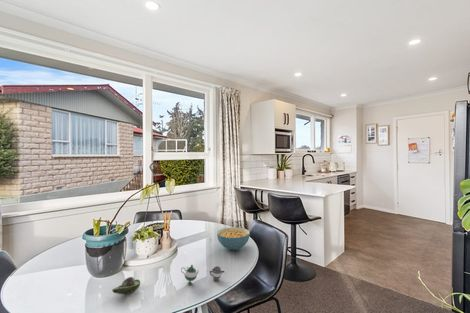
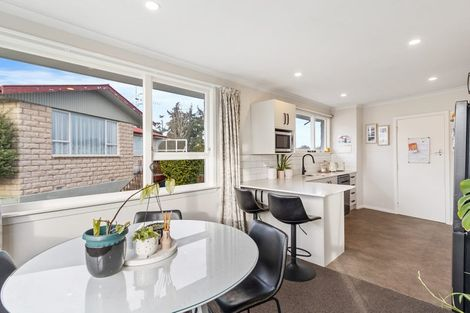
- fruit [111,276,141,295]
- cereal bowl [216,226,251,251]
- teapot [180,264,226,286]
